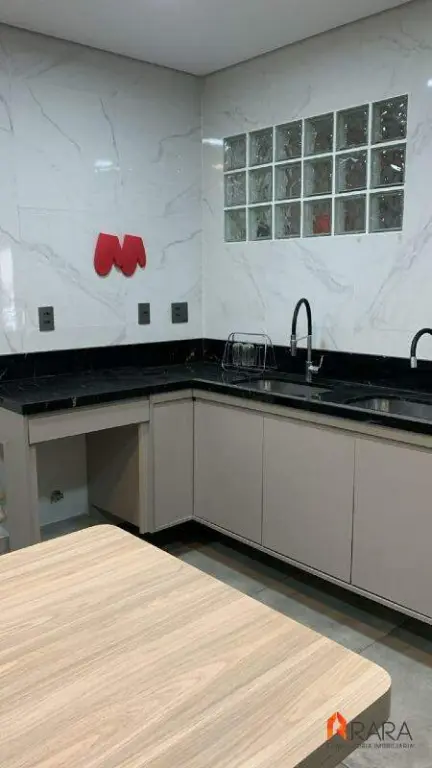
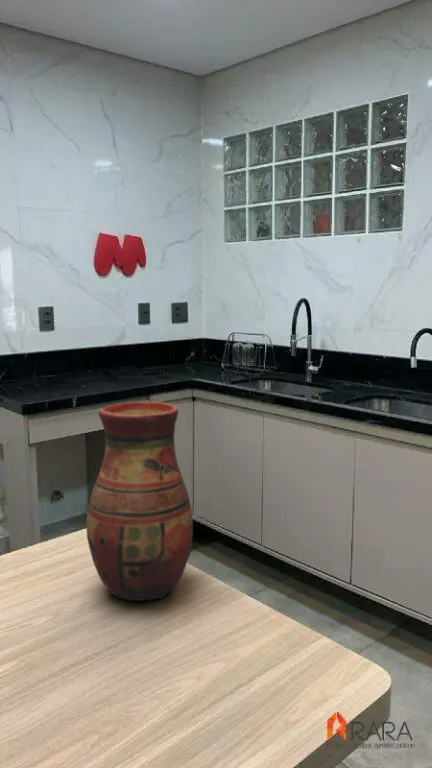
+ vase [85,401,194,602]
